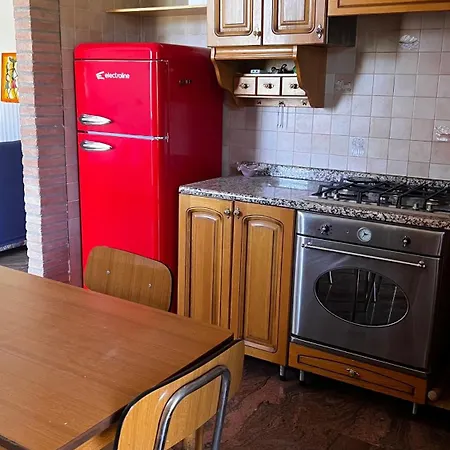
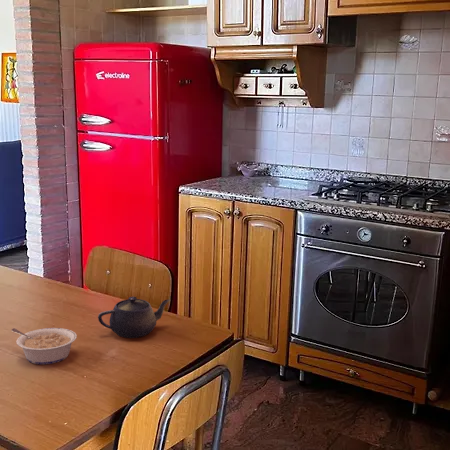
+ legume [11,327,78,365]
+ teapot [97,296,171,339]
